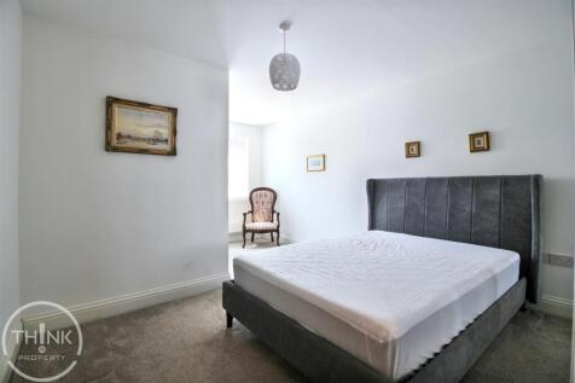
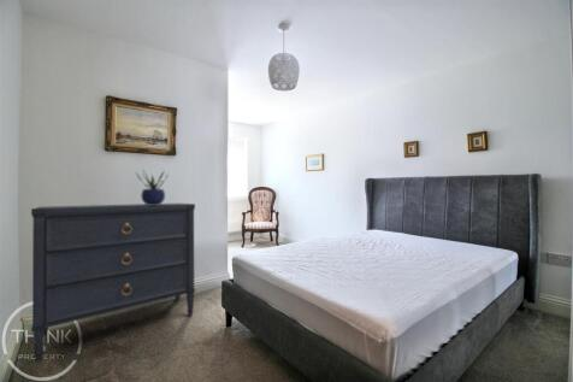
+ dresser [30,202,196,363]
+ potted plant [135,168,170,205]
